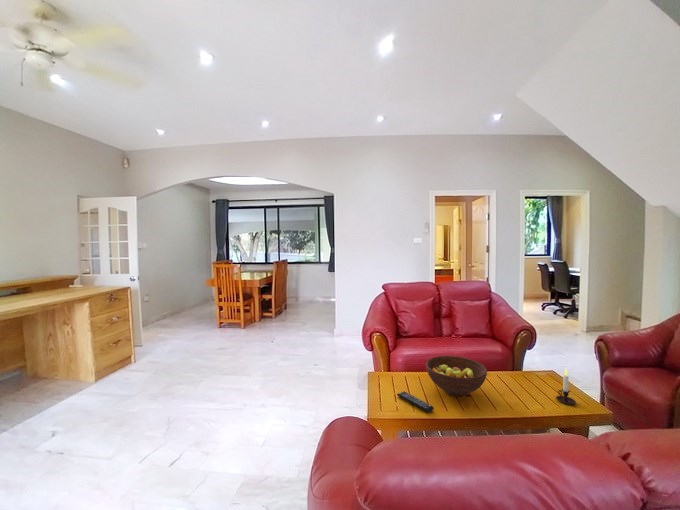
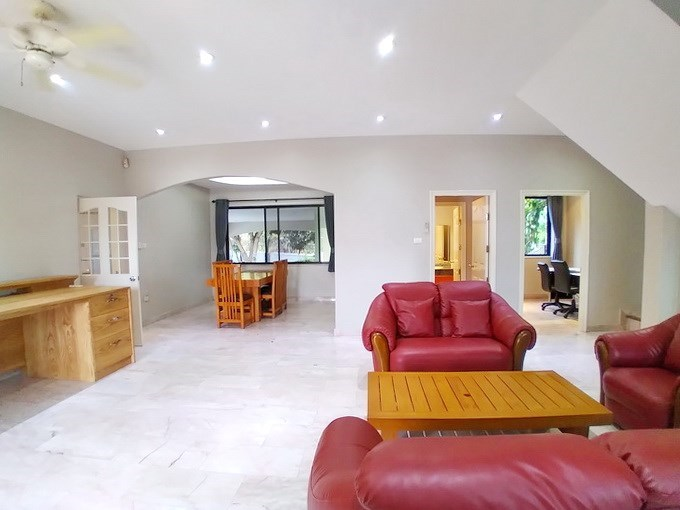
- candle [555,367,577,405]
- remote control [396,391,435,414]
- fruit bowl [425,355,488,397]
